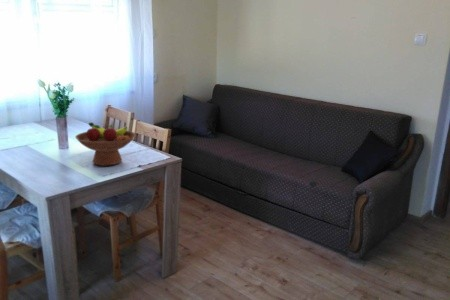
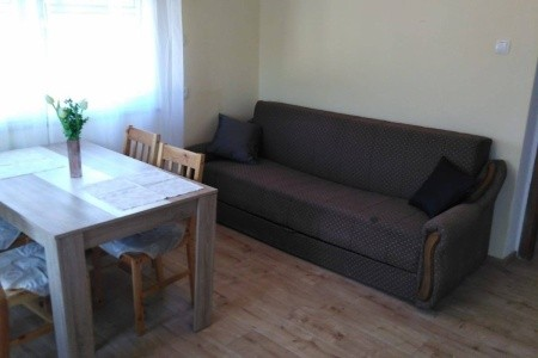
- fruit bowl [74,121,137,167]
